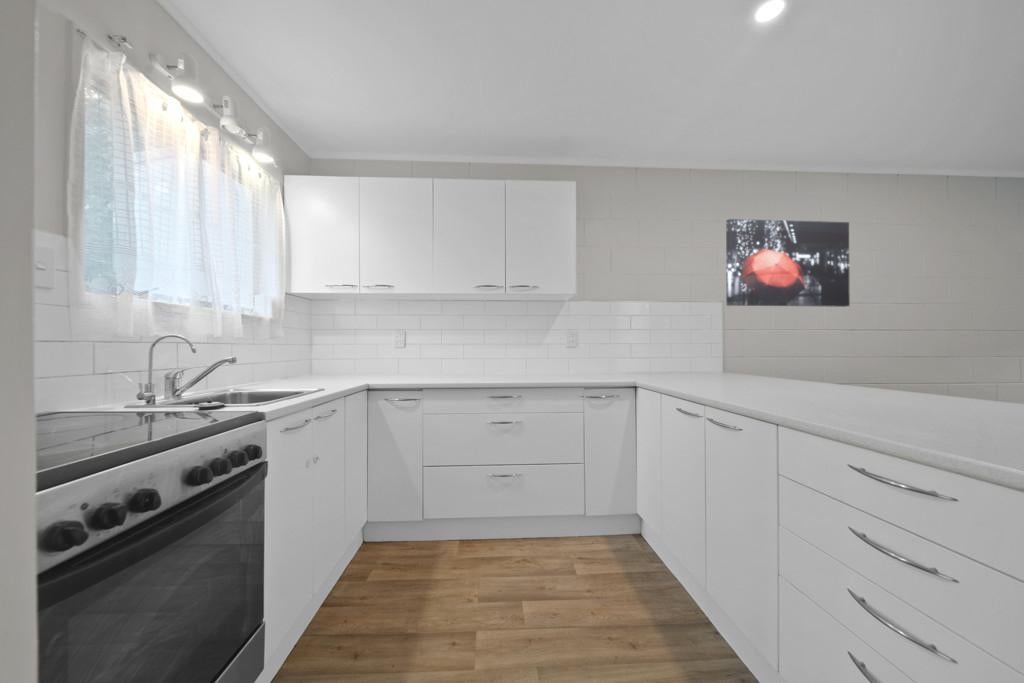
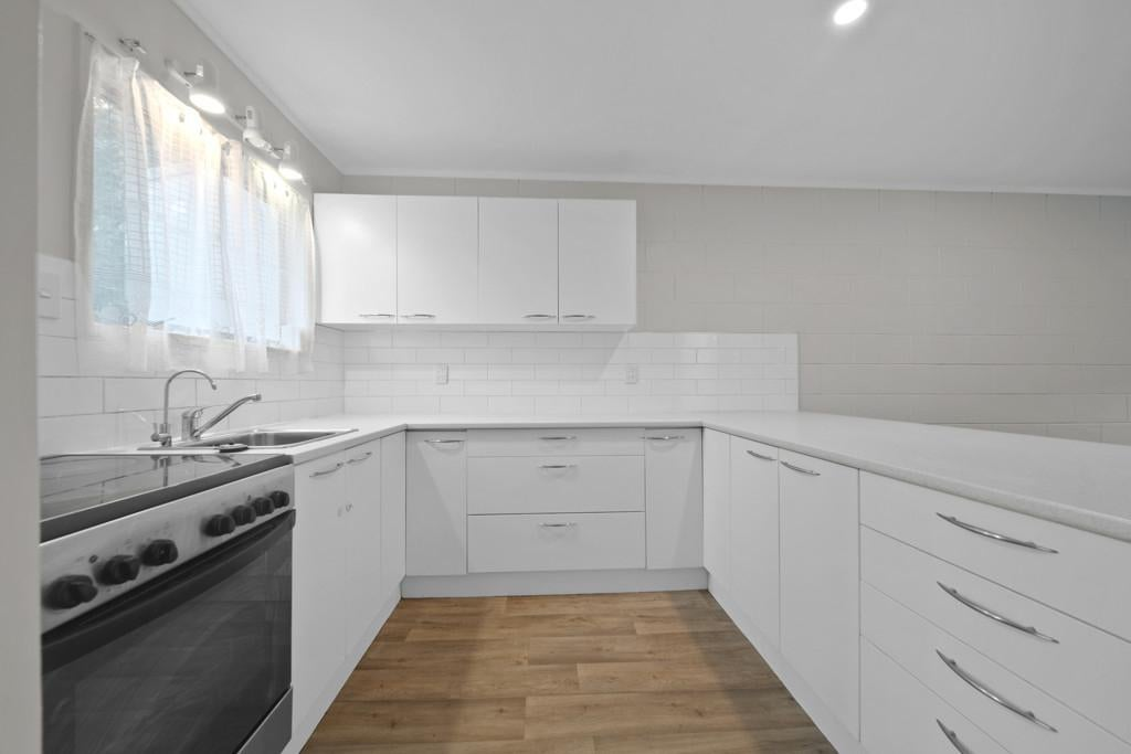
- wall art [725,218,851,308]
